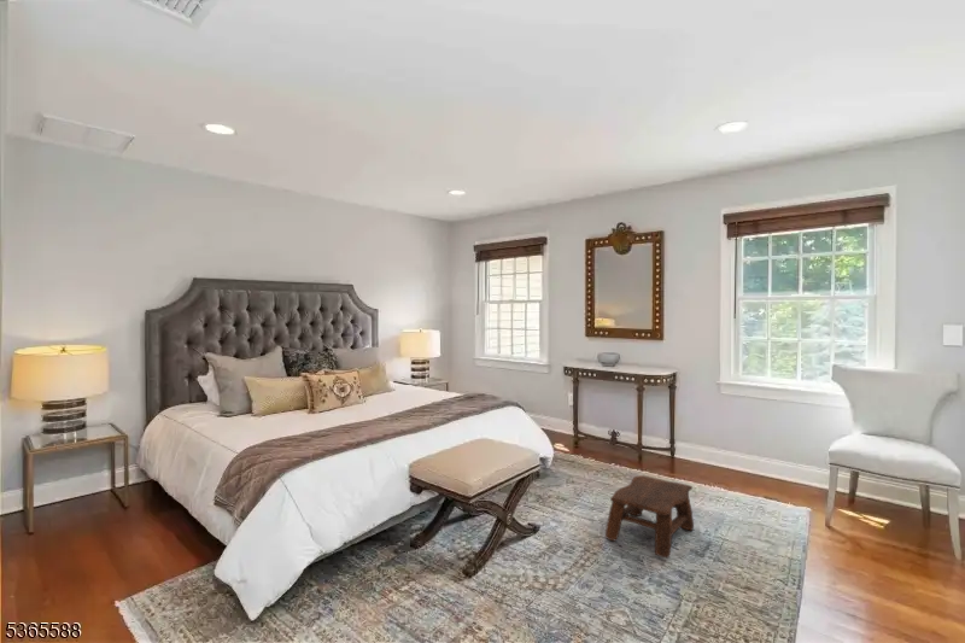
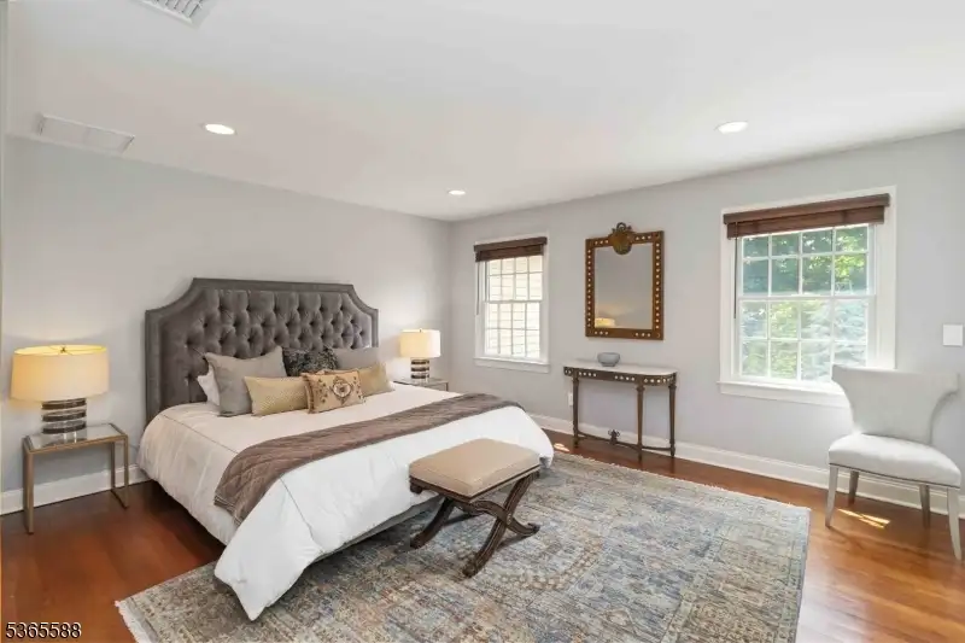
- stool [604,474,695,559]
